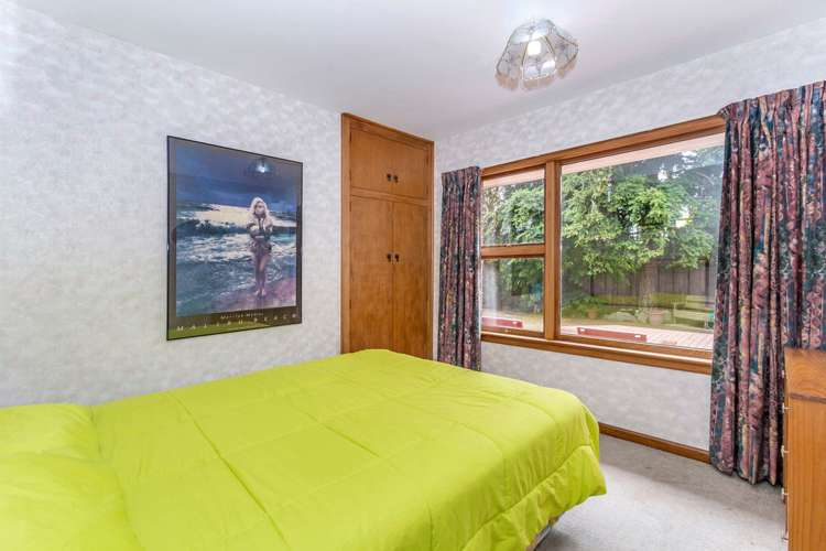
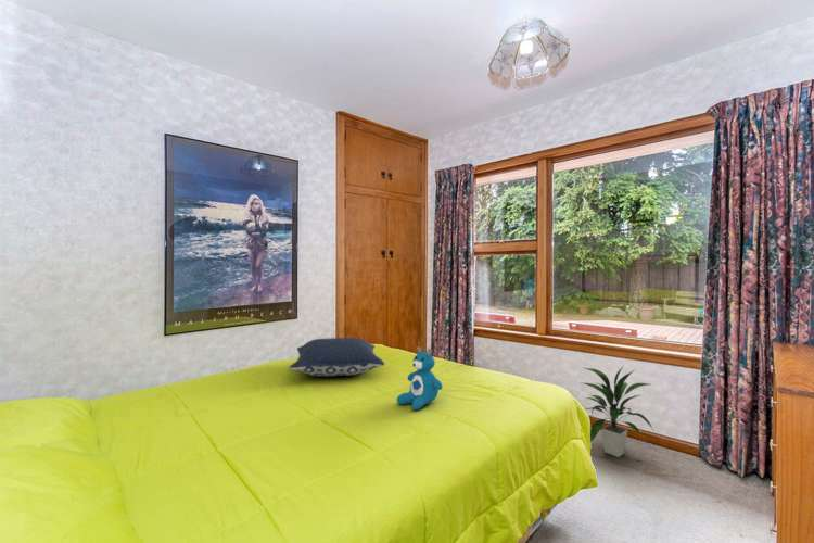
+ teddy bear [396,345,443,411]
+ indoor plant [578,364,656,458]
+ pillow [288,337,385,378]
